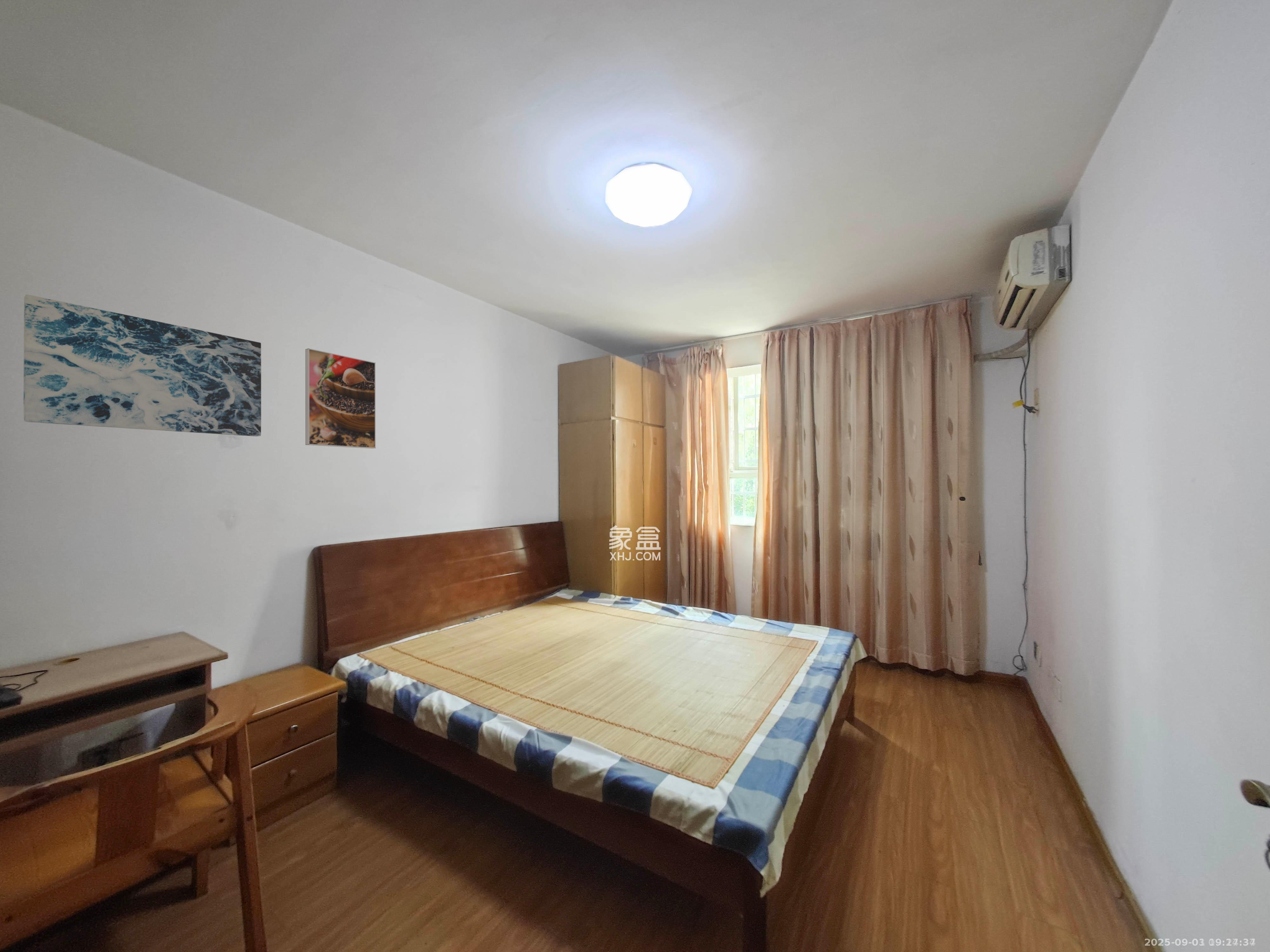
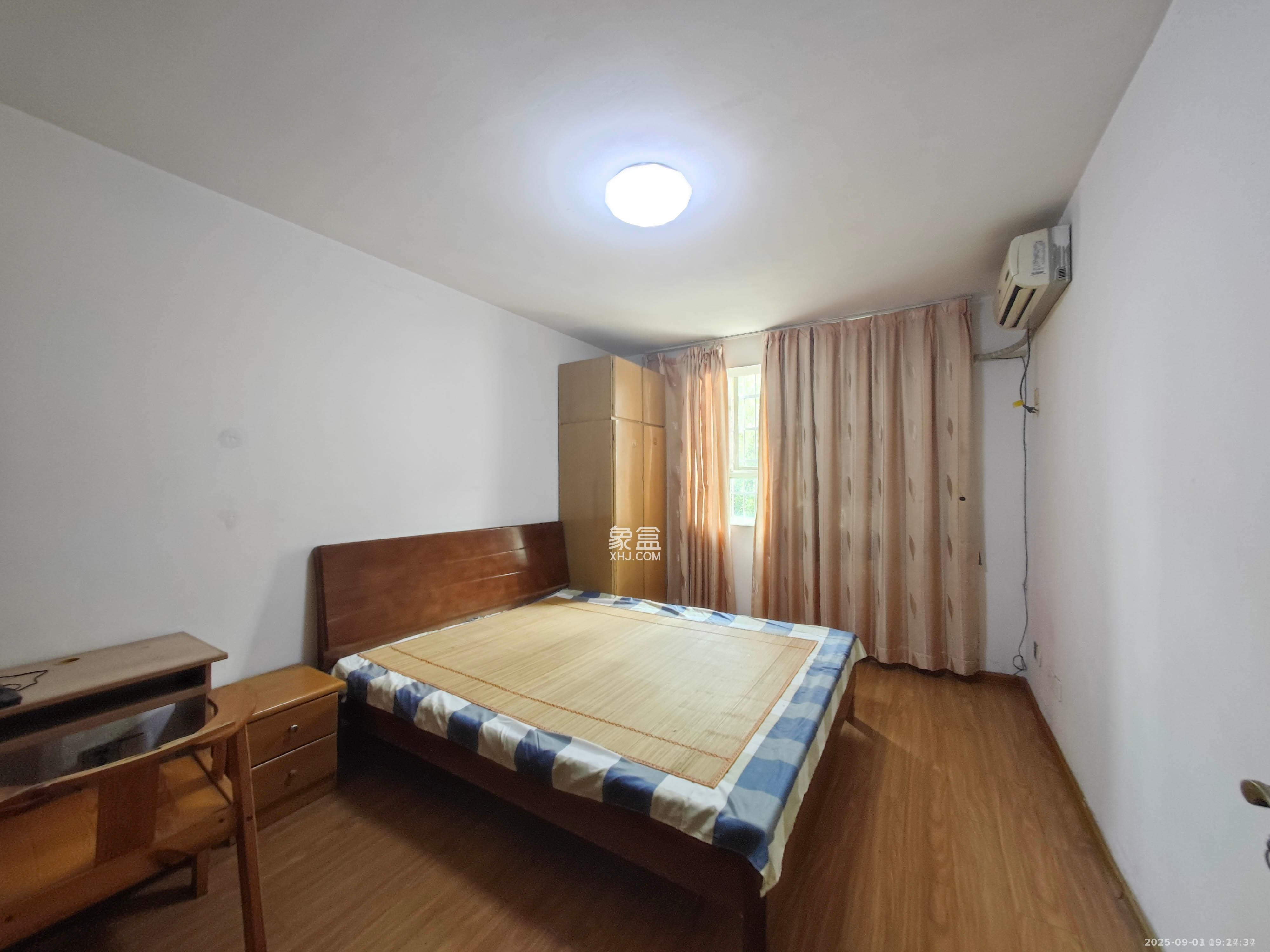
- wall art [23,294,262,437]
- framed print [305,348,376,449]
